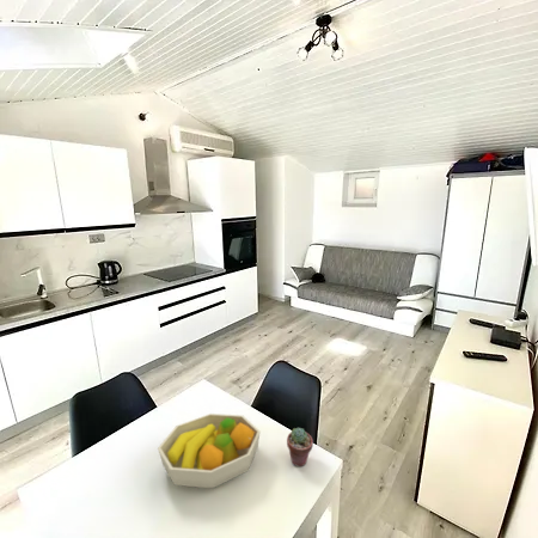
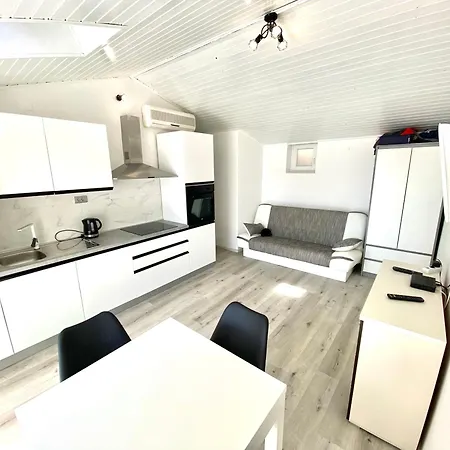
- potted succulent [286,427,314,467]
- fruit bowl [157,412,262,489]
